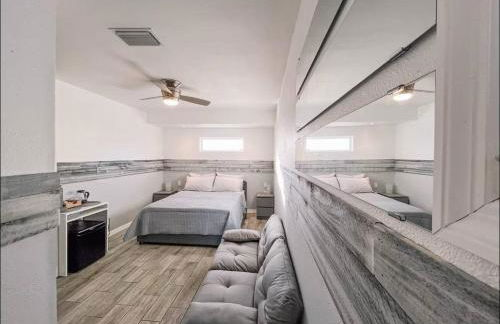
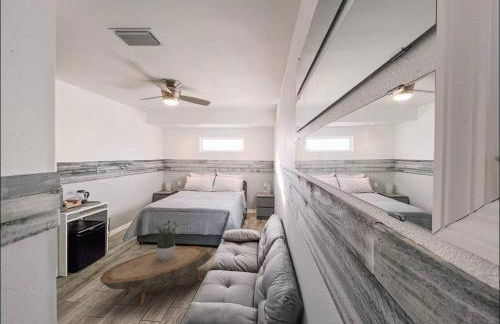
+ potted plant [152,220,180,260]
+ coffee table [99,245,213,306]
